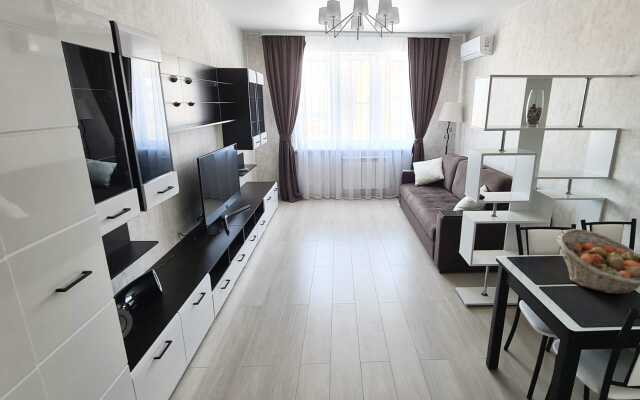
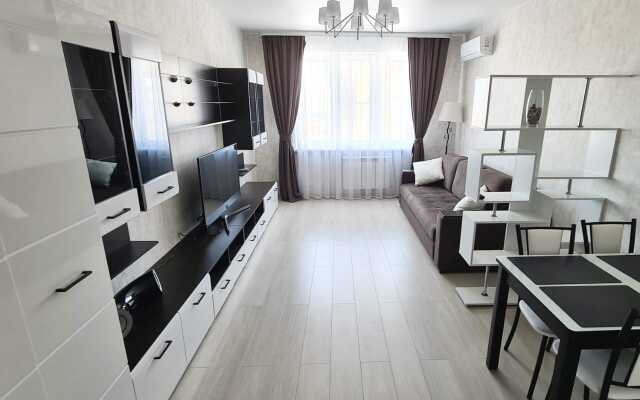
- fruit basket [556,228,640,295]
